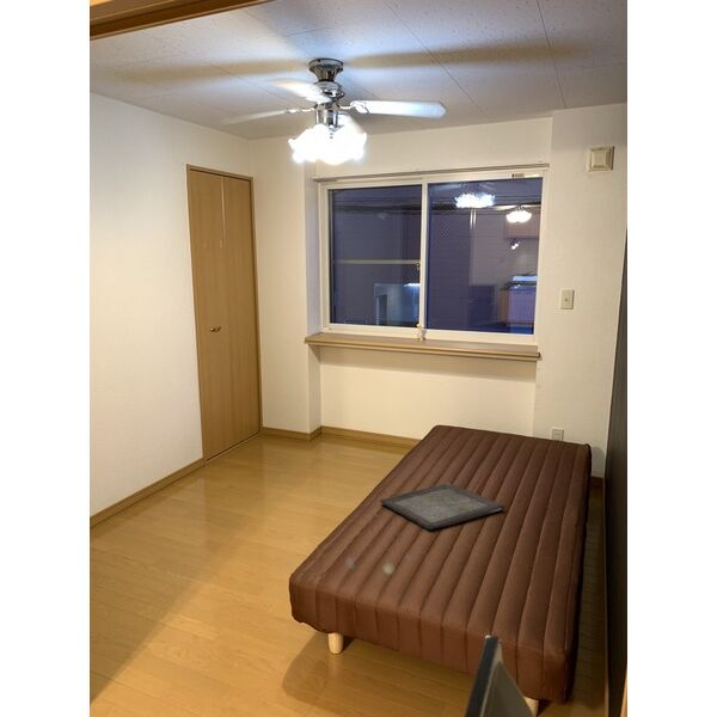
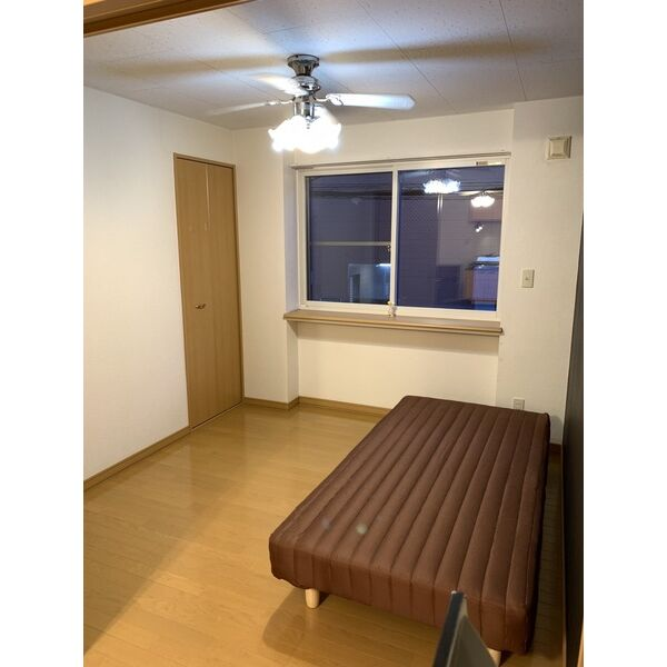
- serving tray [379,482,505,531]
